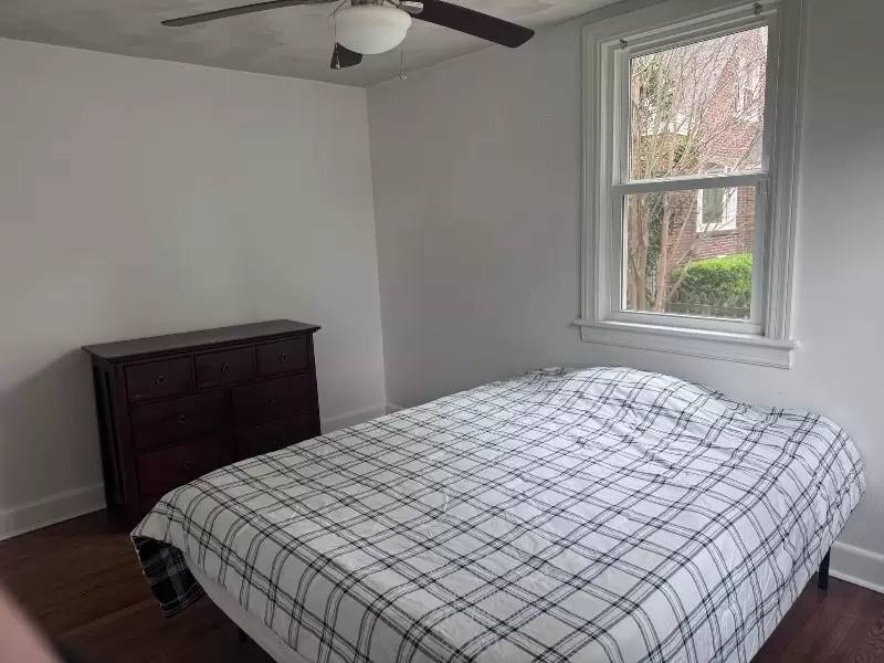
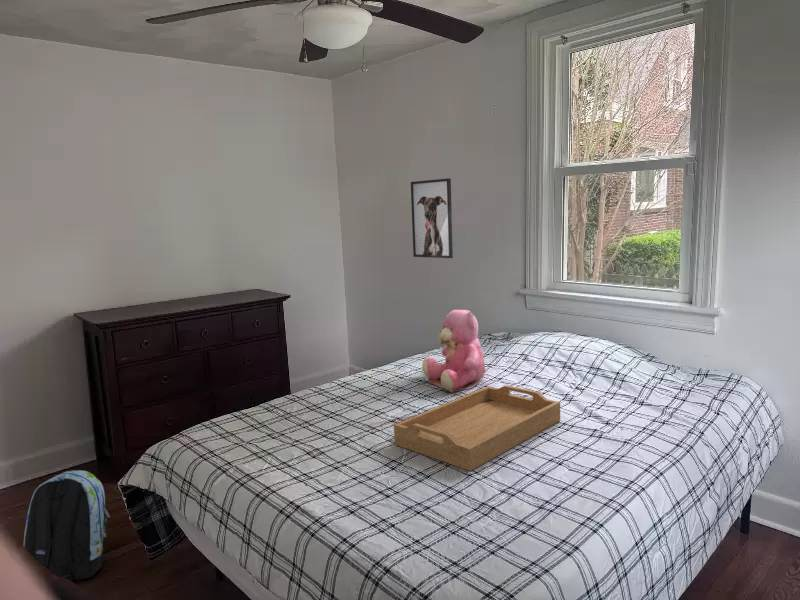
+ serving tray [393,384,561,472]
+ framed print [410,177,454,259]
+ backpack [22,469,111,582]
+ teddy bear [421,308,487,393]
